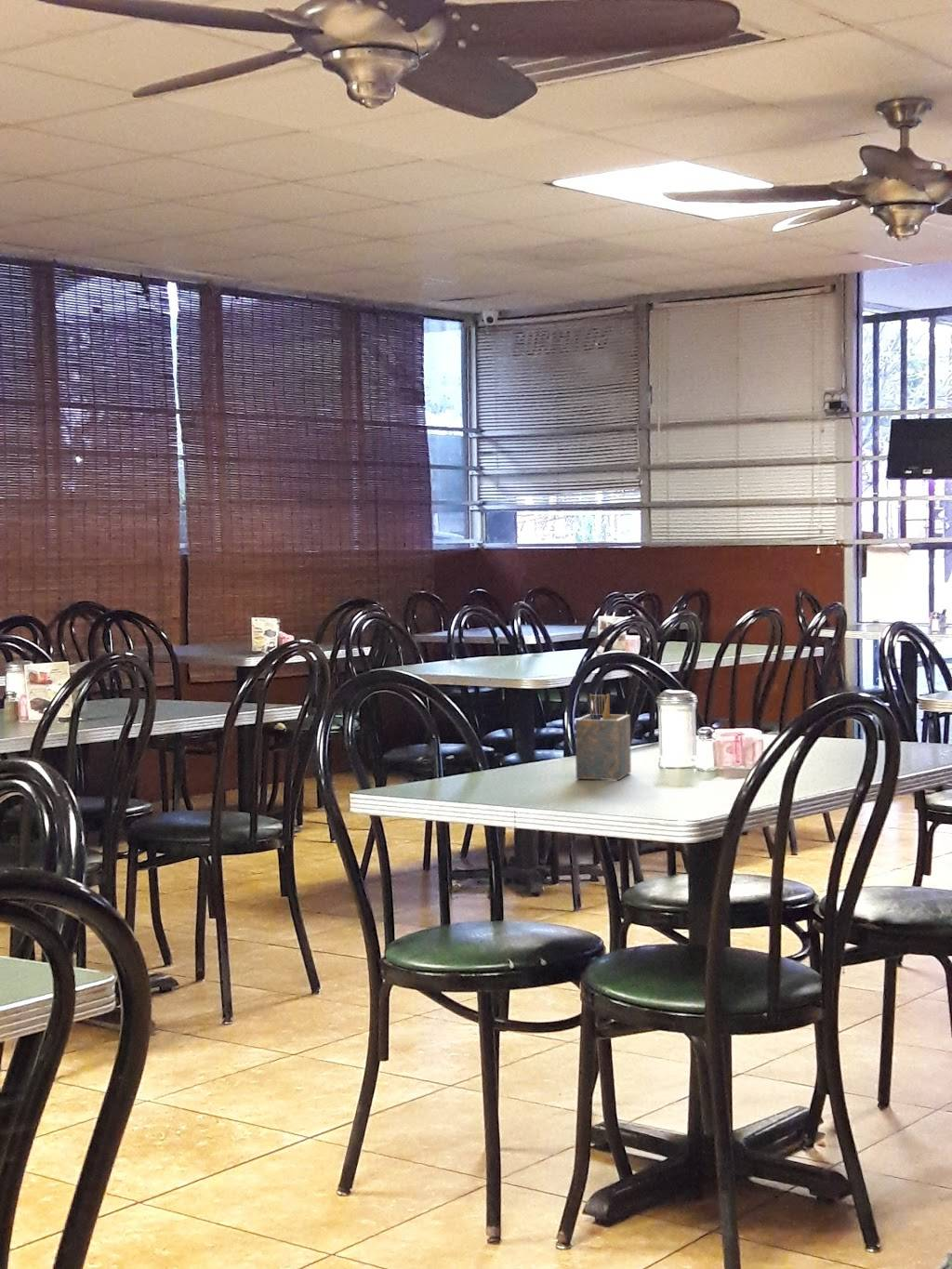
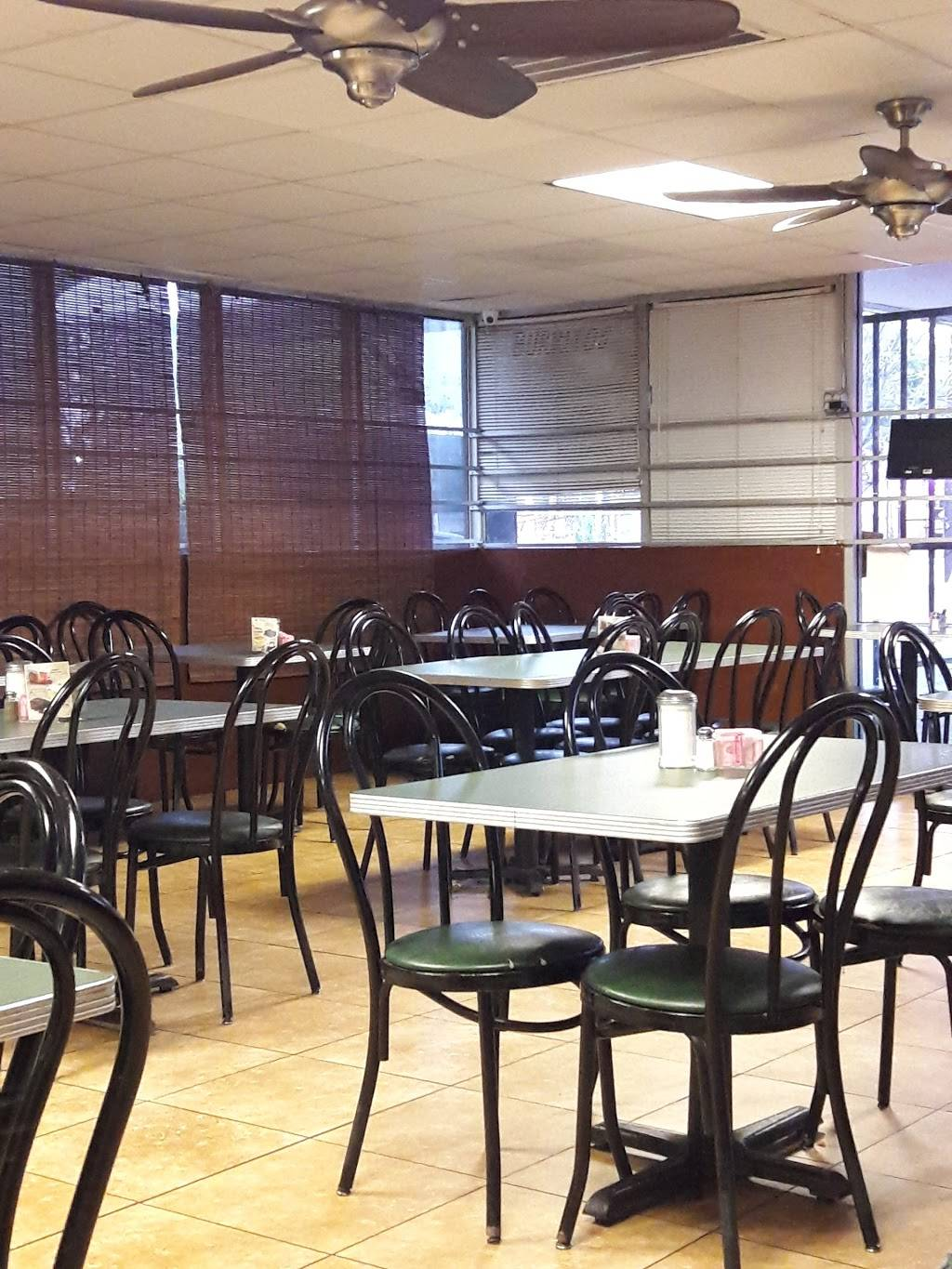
- napkin holder [575,693,632,781]
